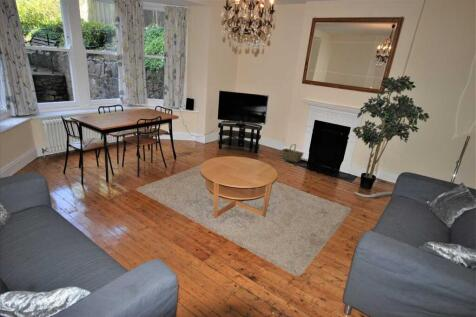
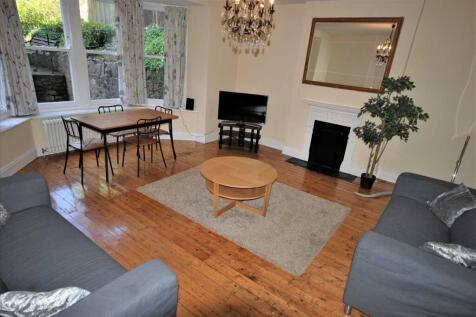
- basket [280,143,305,163]
